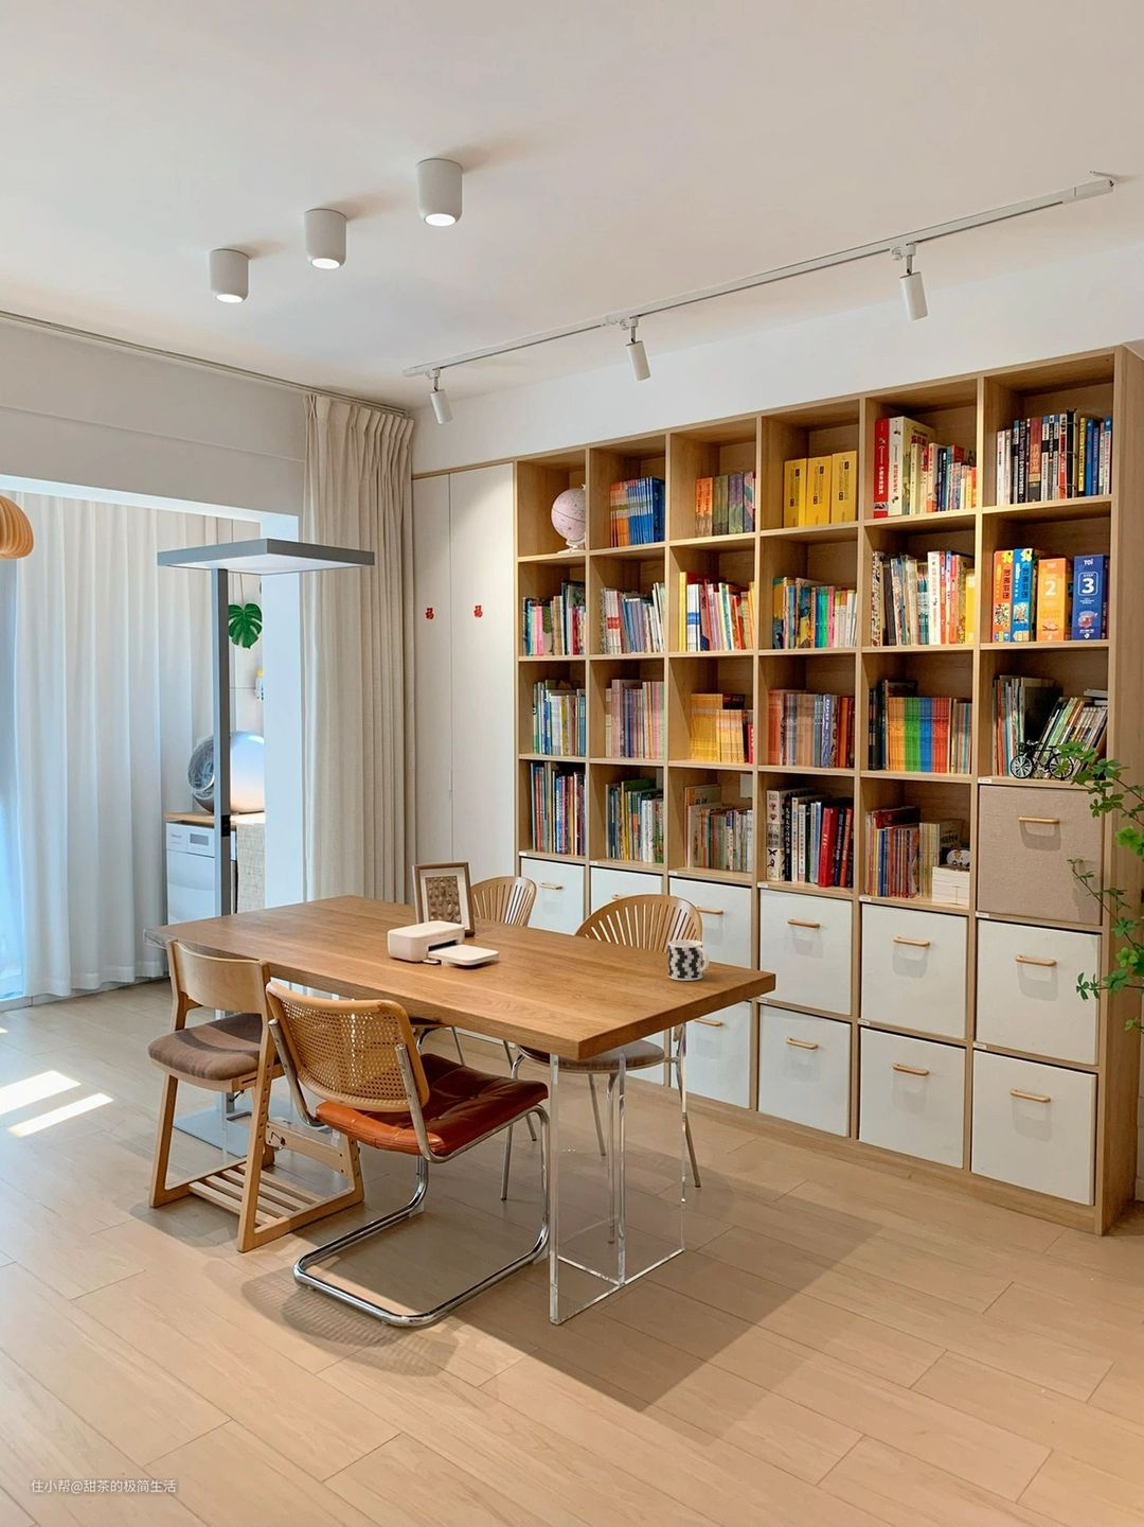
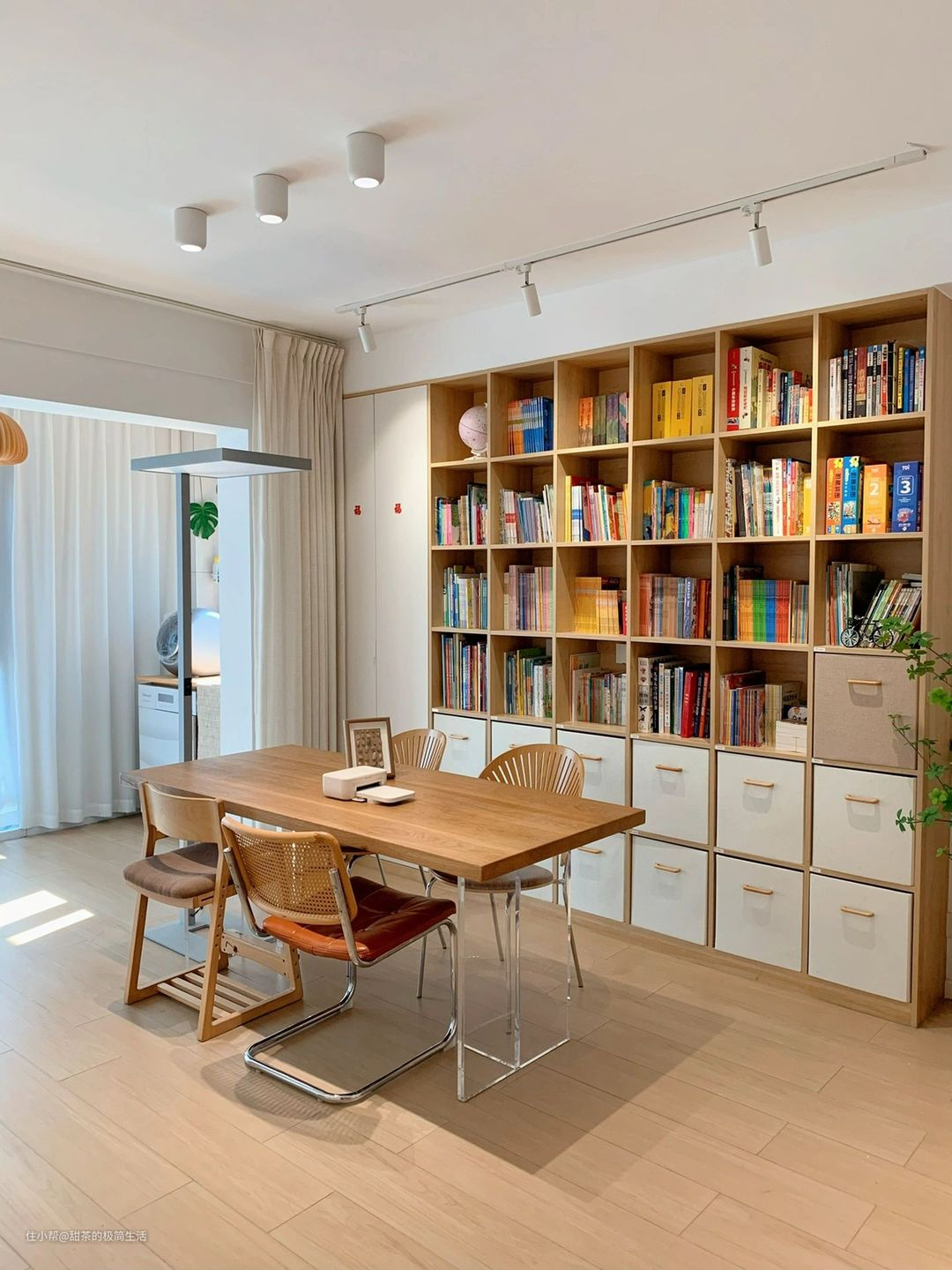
- cup [667,939,710,982]
